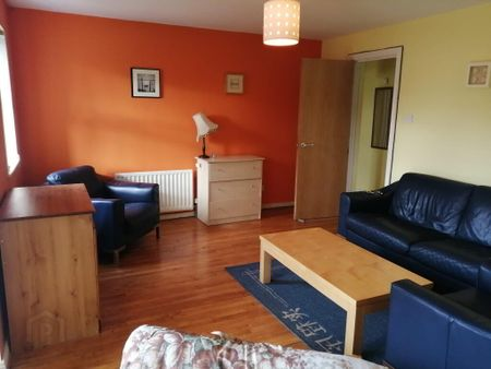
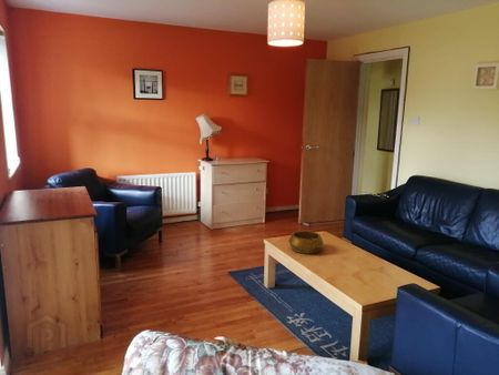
+ decorative bowl [287,230,325,255]
